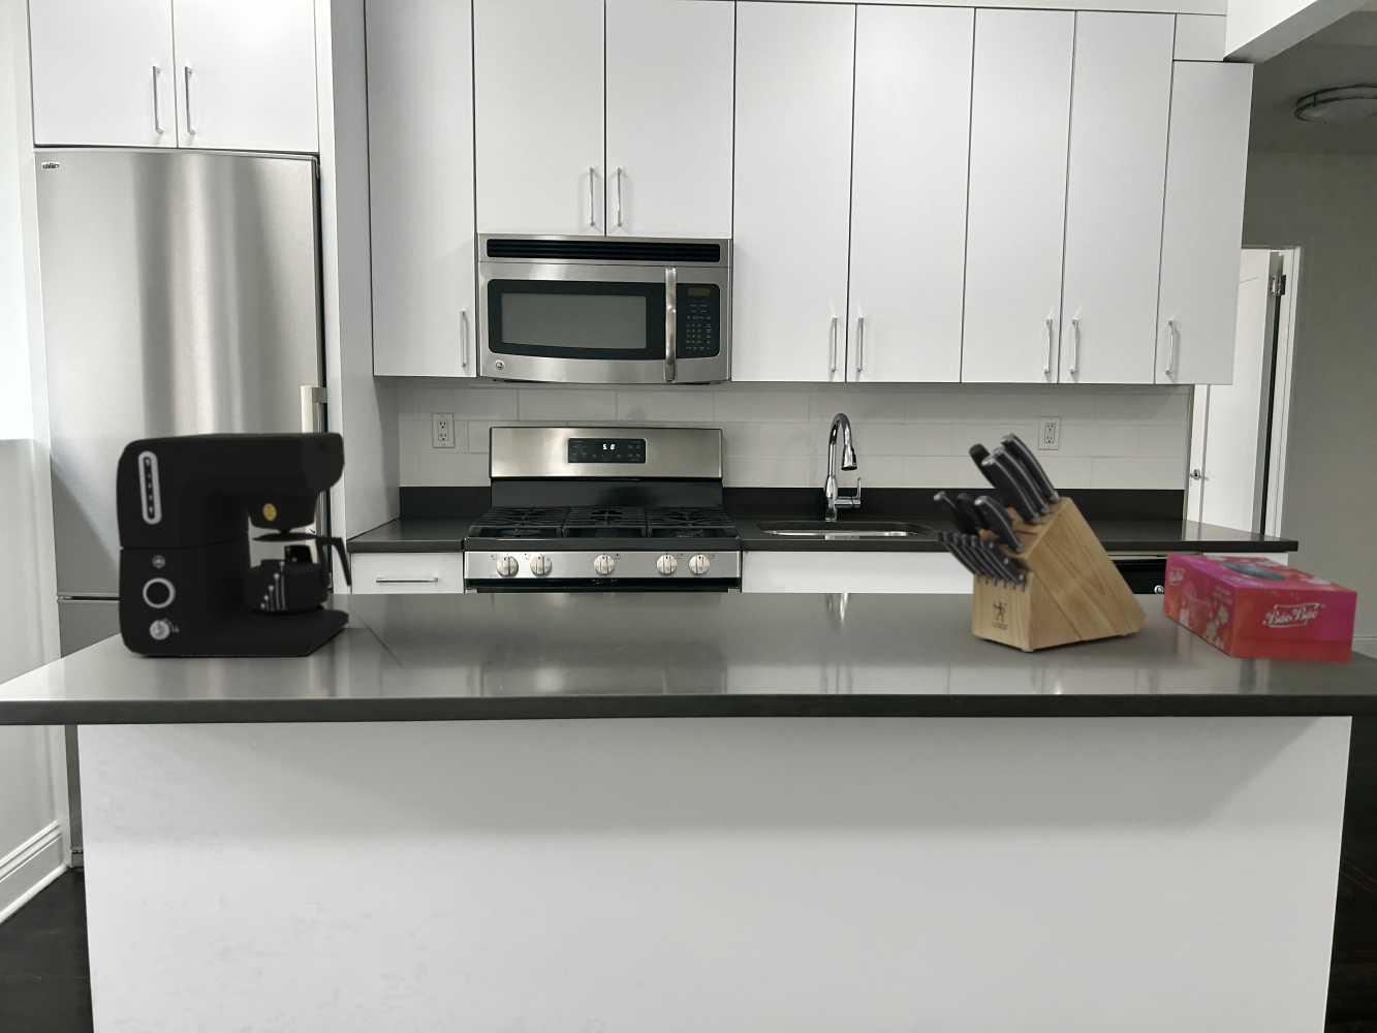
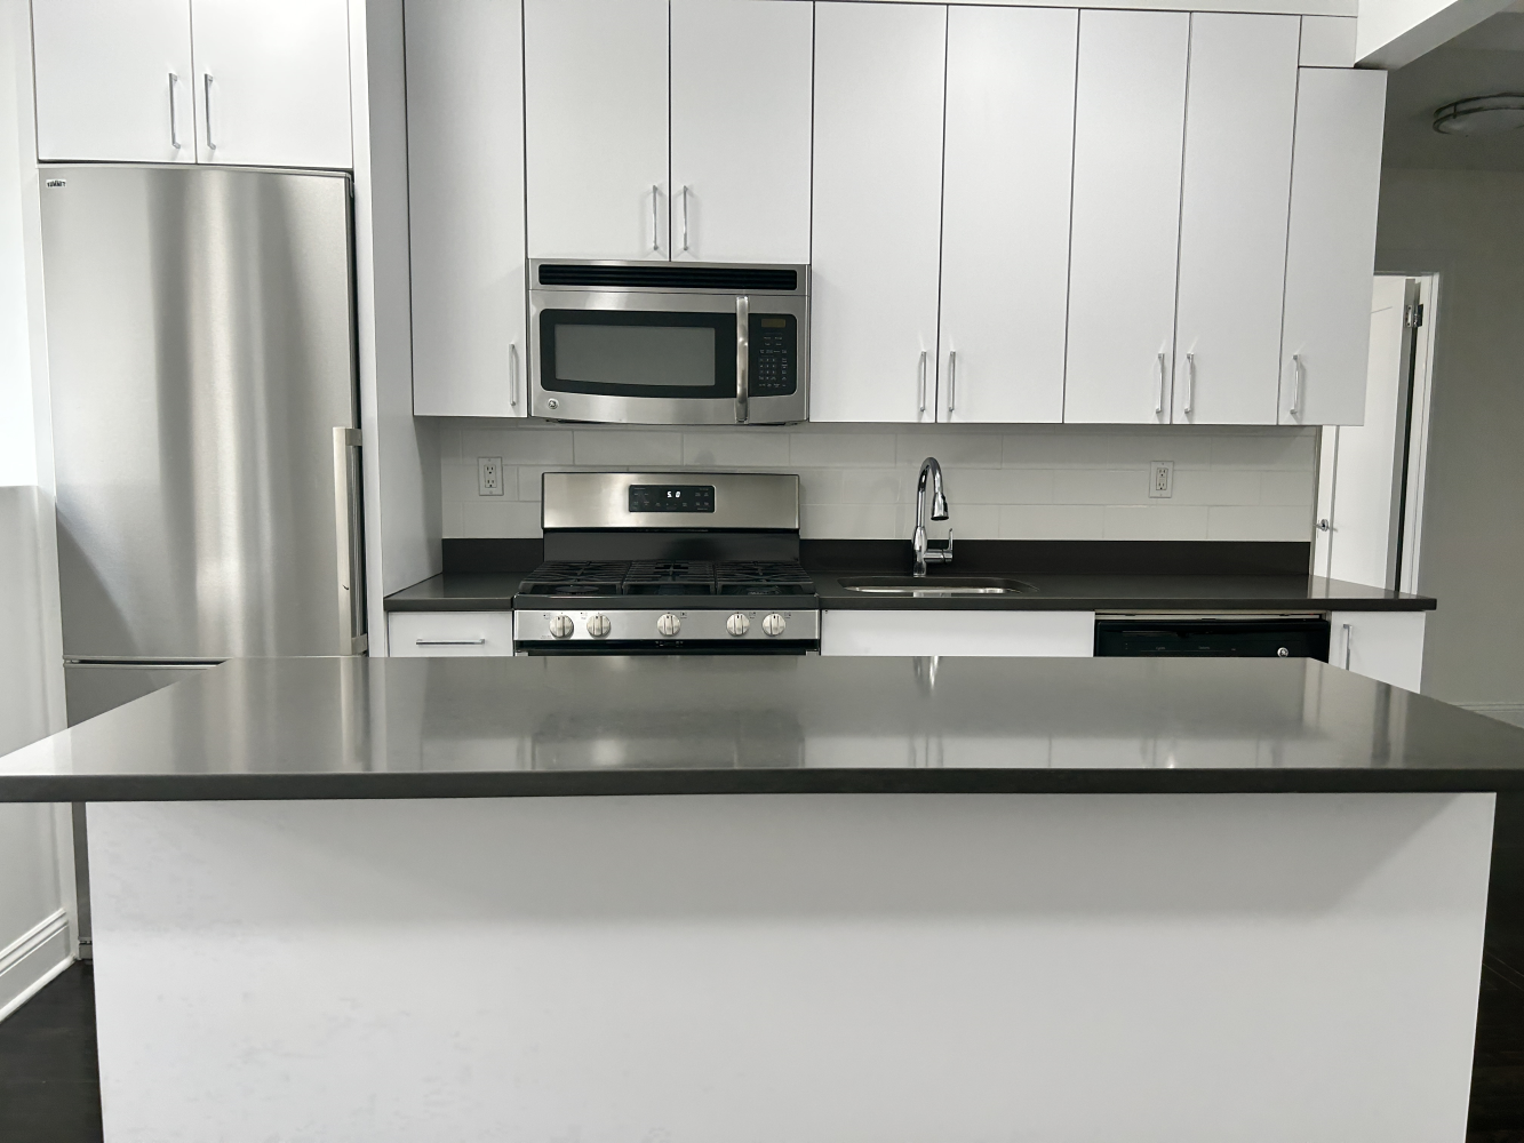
- coffee maker [115,431,354,658]
- tissue box [1162,552,1359,664]
- knife block [933,432,1148,653]
